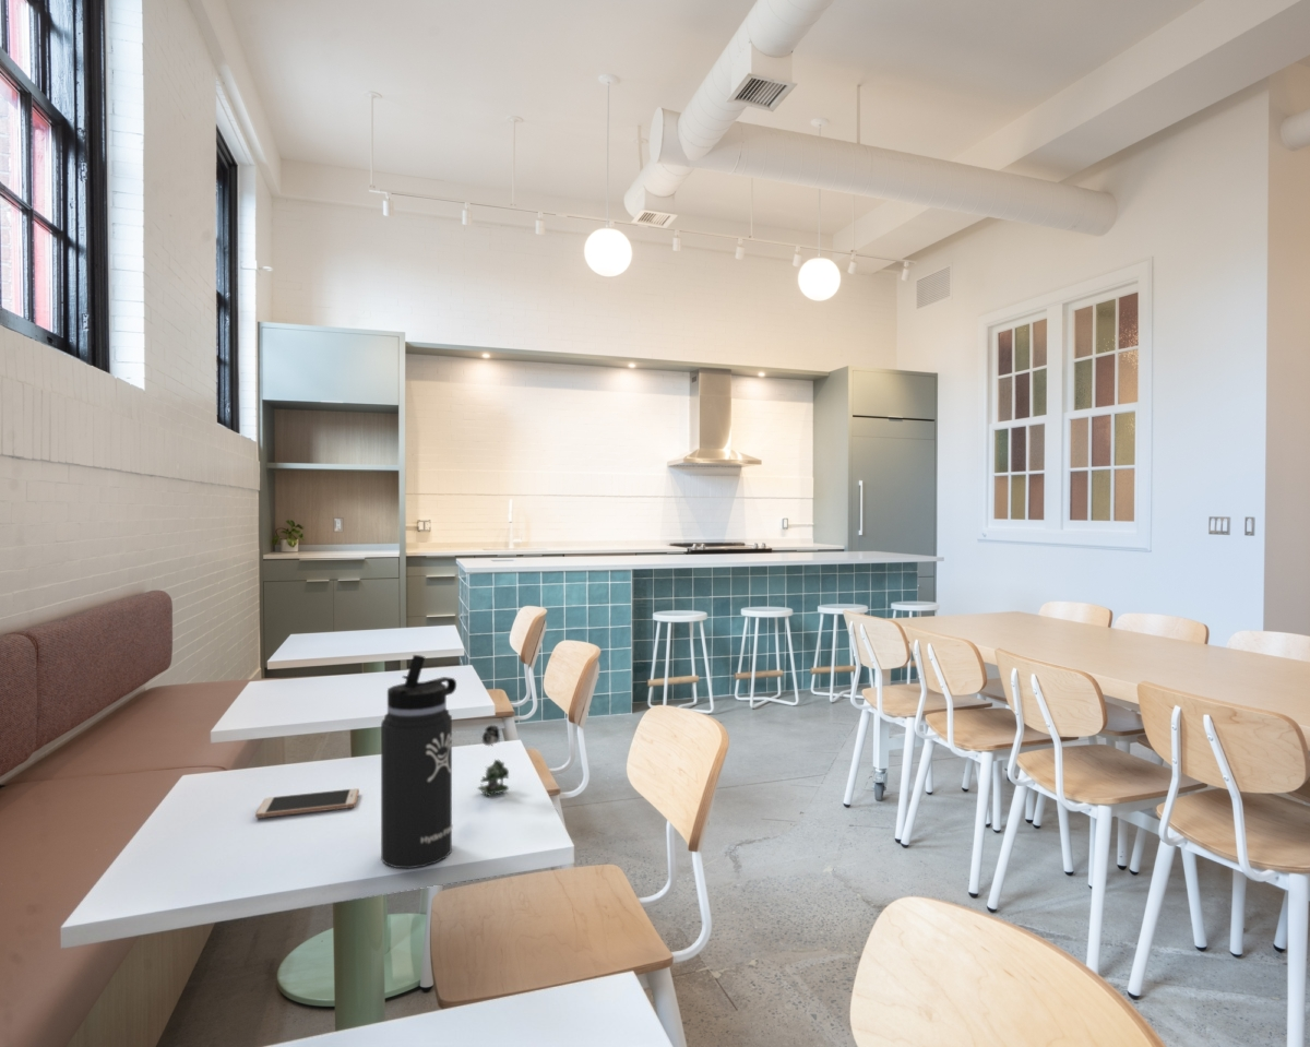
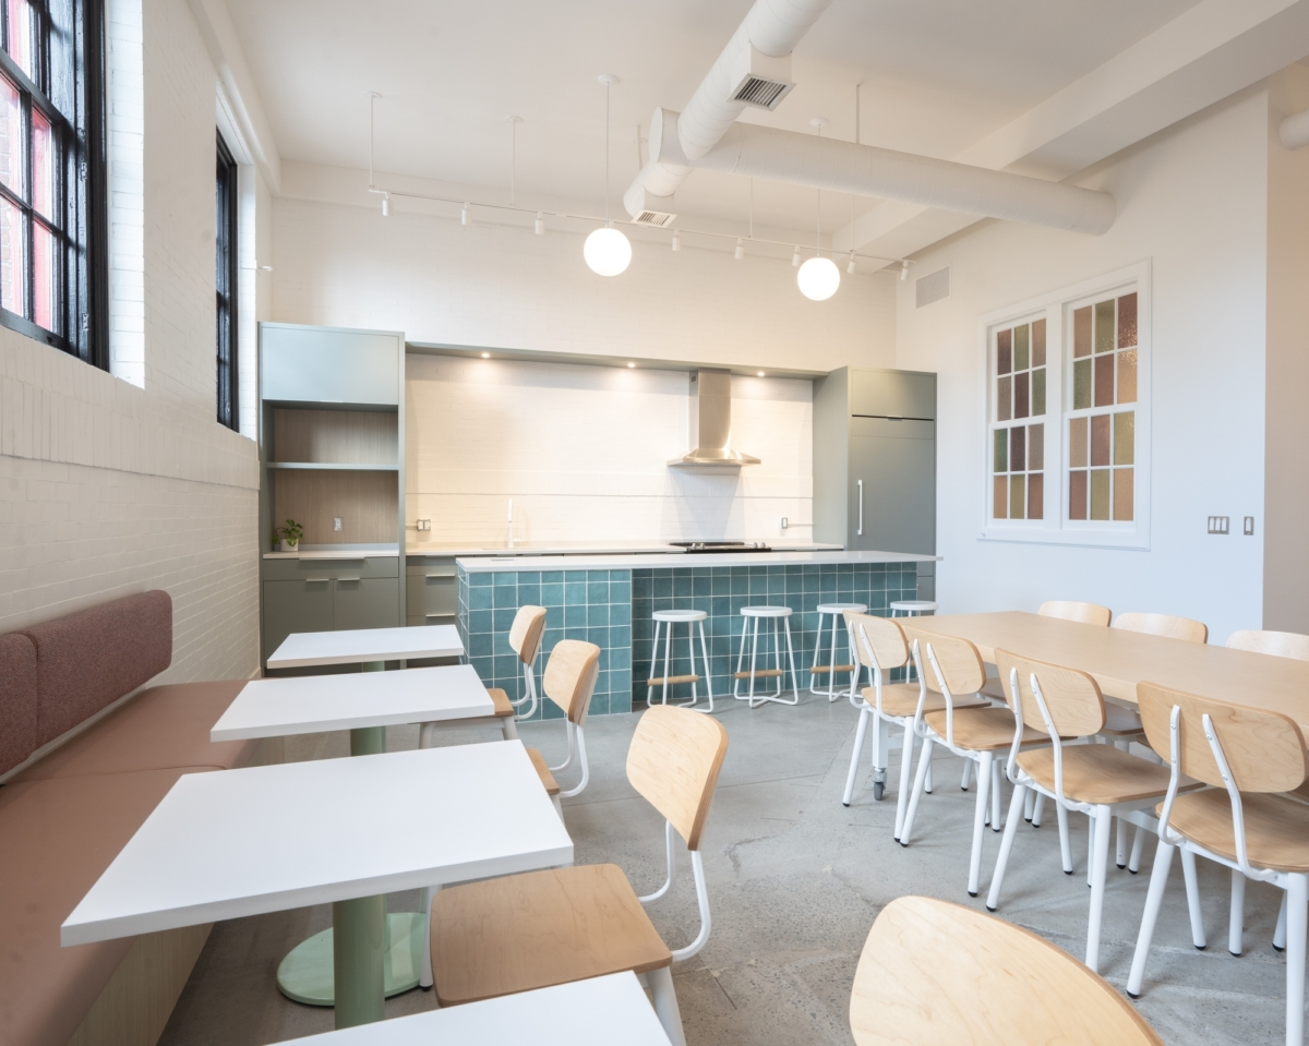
- smartphone [254,787,360,819]
- thermos bottle [380,654,457,869]
- flower [476,724,510,797]
